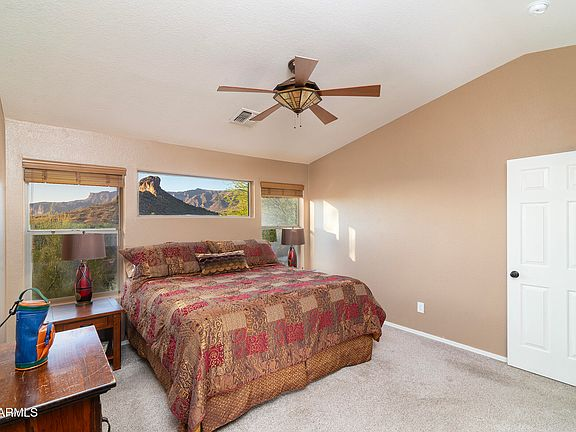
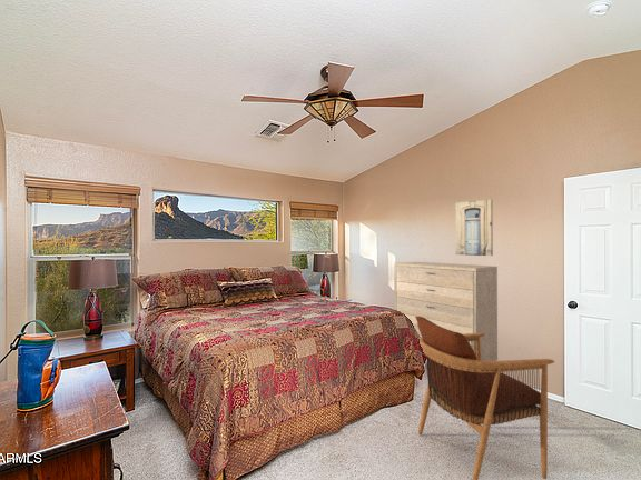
+ dresser [393,261,499,361]
+ wall art [454,199,494,257]
+ armchair [415,317,555,480]
